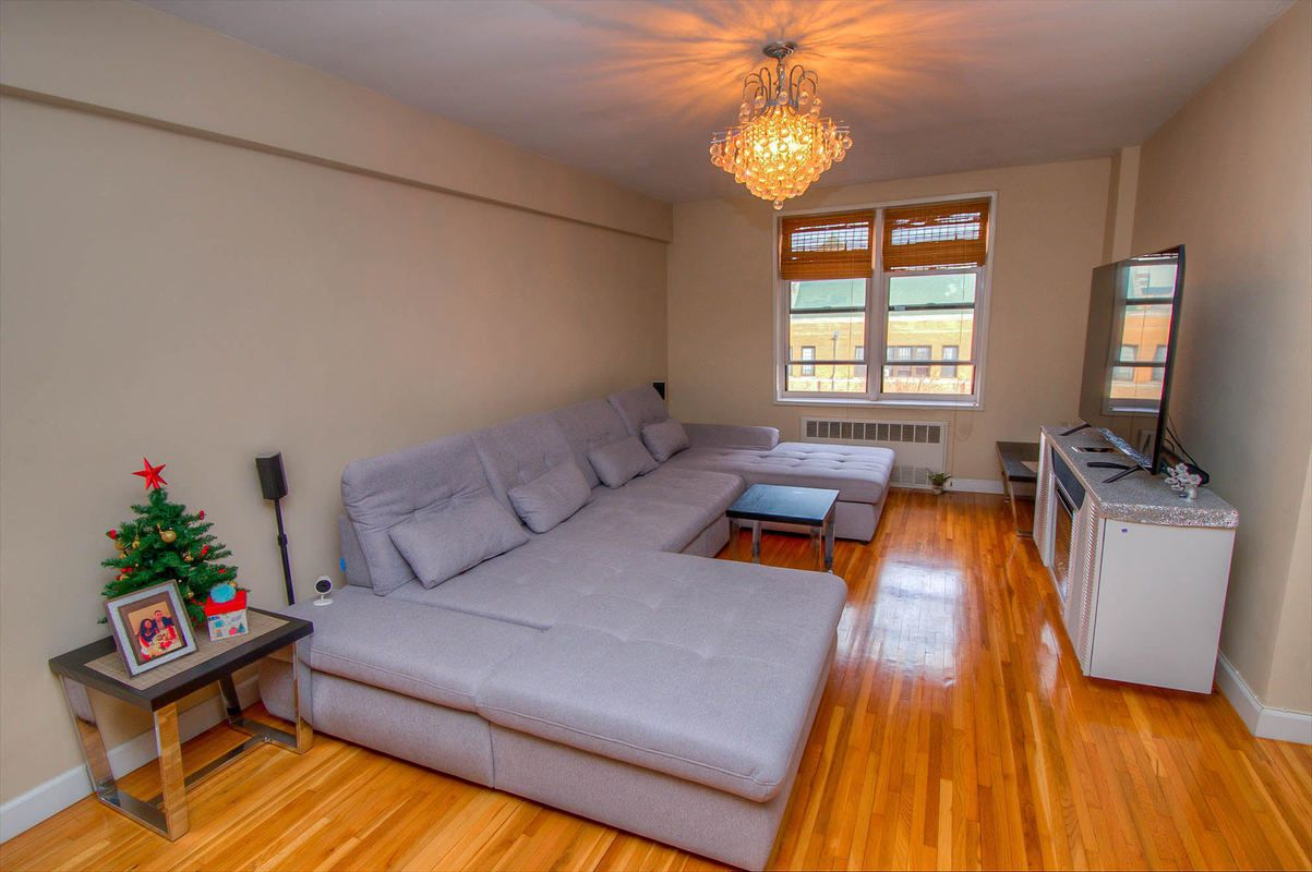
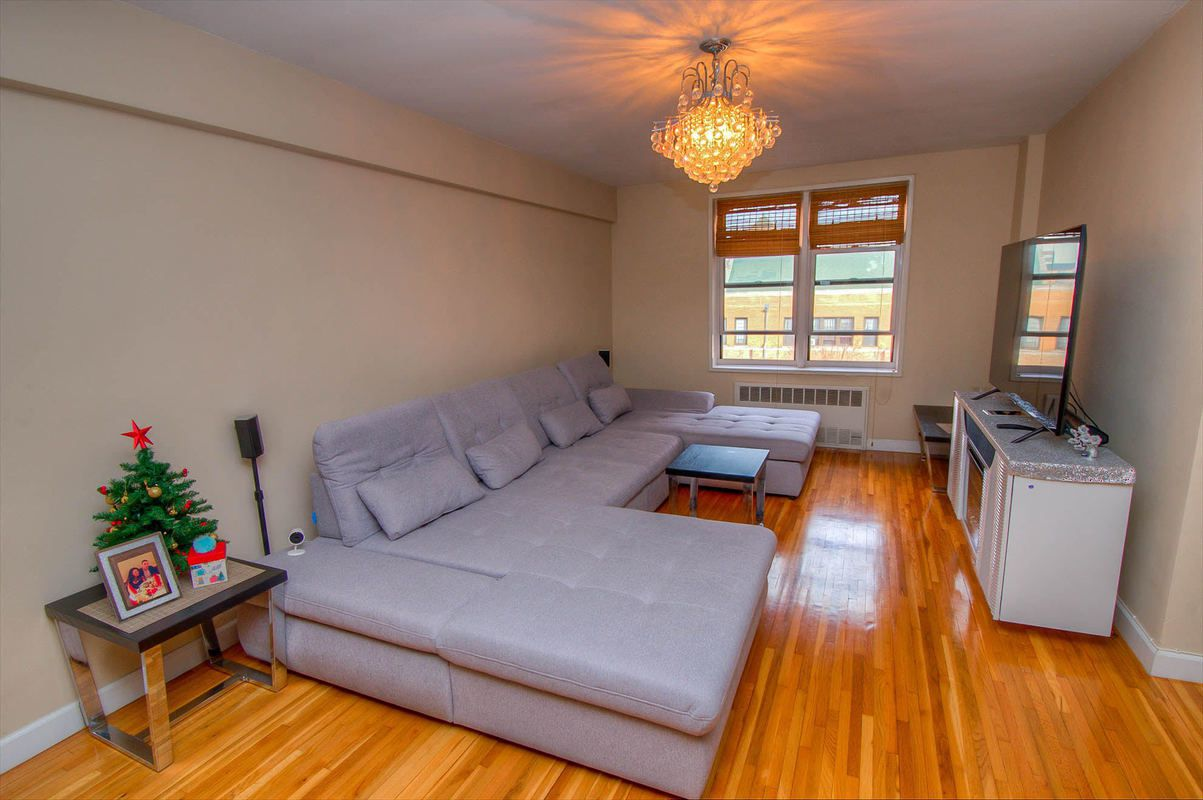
- potted plant [925,467,955,496]
